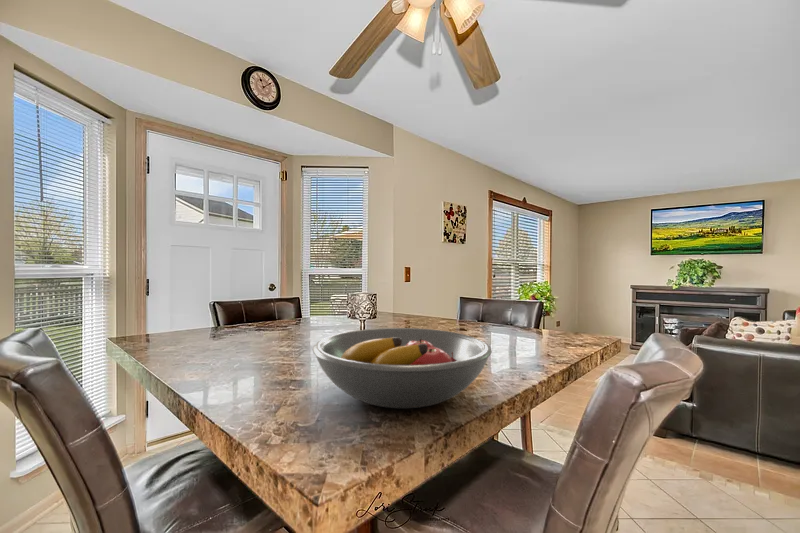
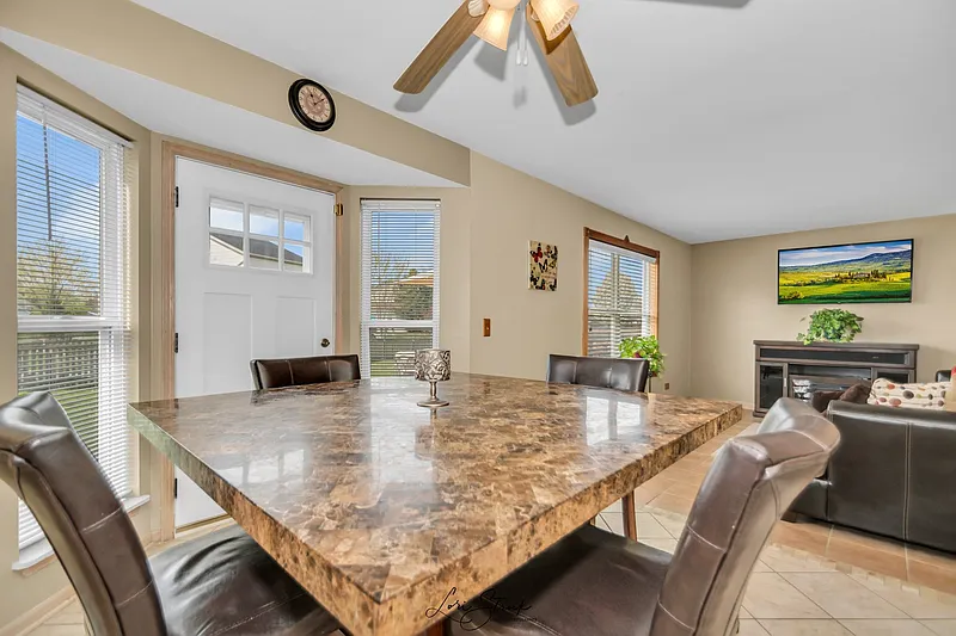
- fruit bowl [312,327,493,409]
